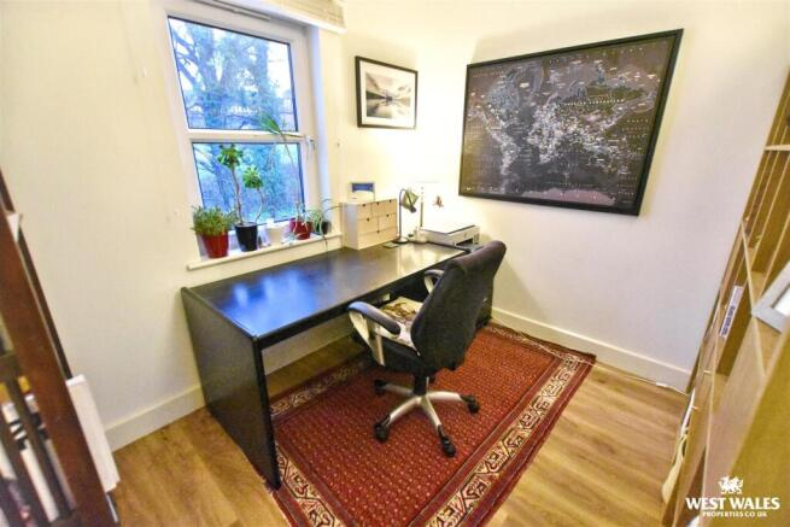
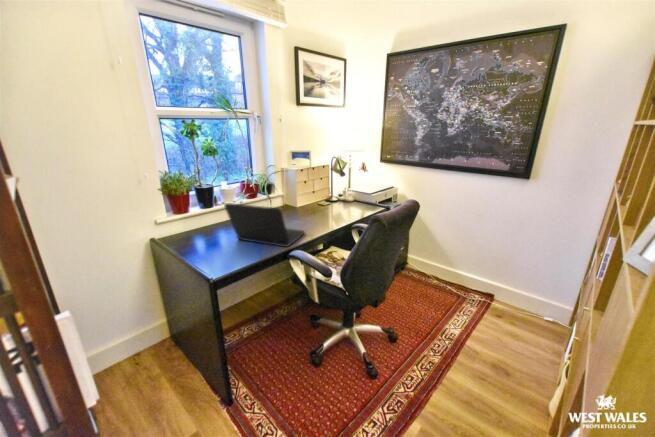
+ laptop [223,202,306,248]
